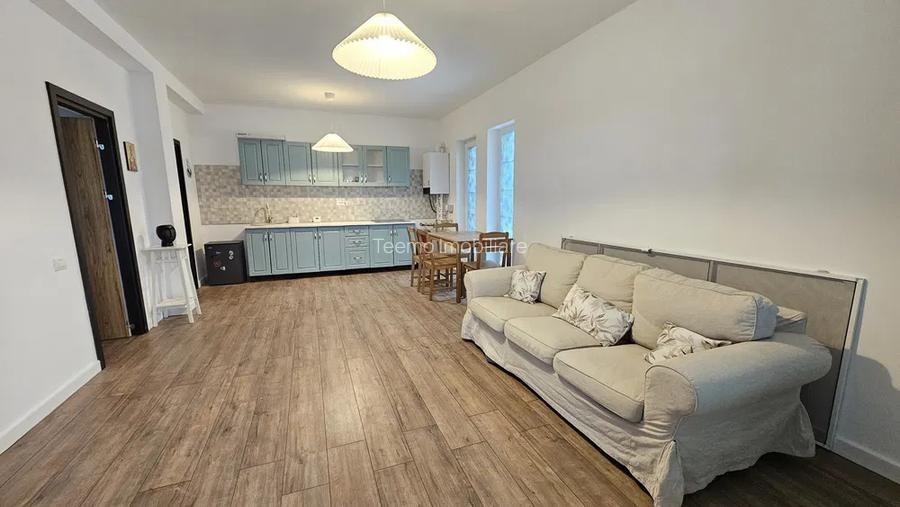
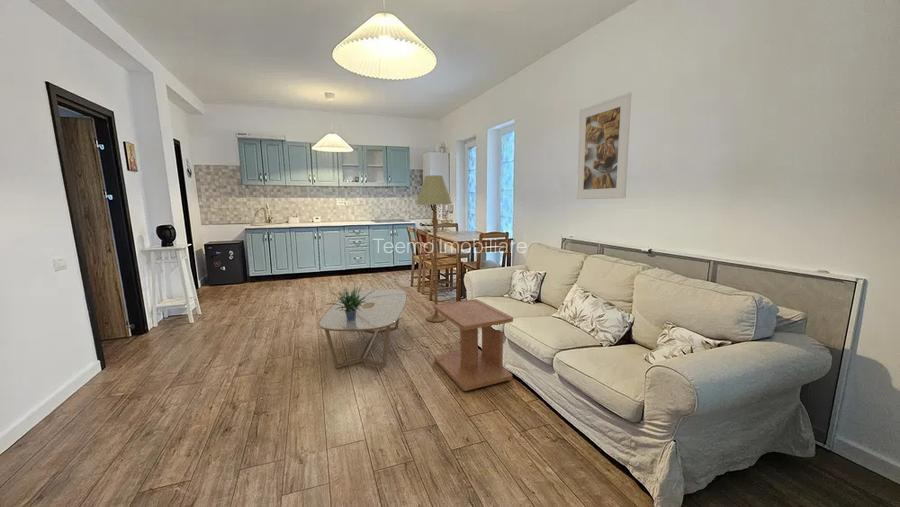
+ coffee table [317,288,408,369]
+ side table [432,298,514,392]
+ potted plant [327,278,373,321]
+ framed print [575,91,632,200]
+ floor lamp [415,174,453,323]
